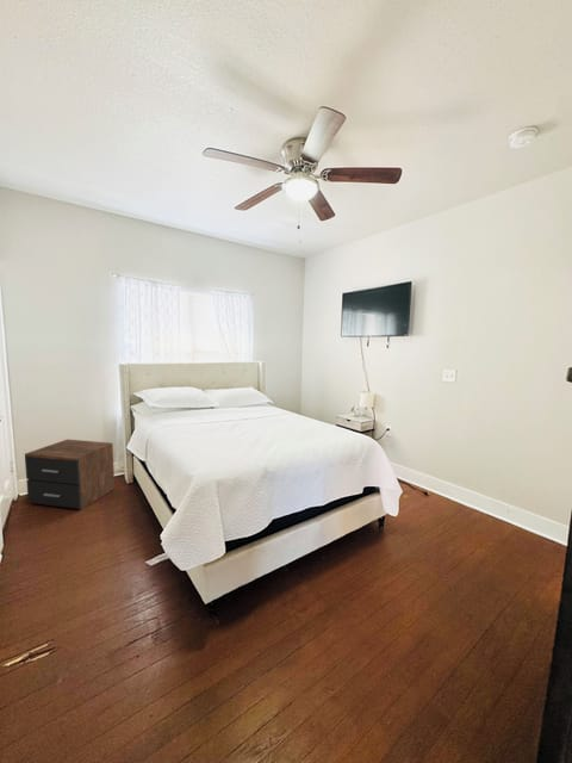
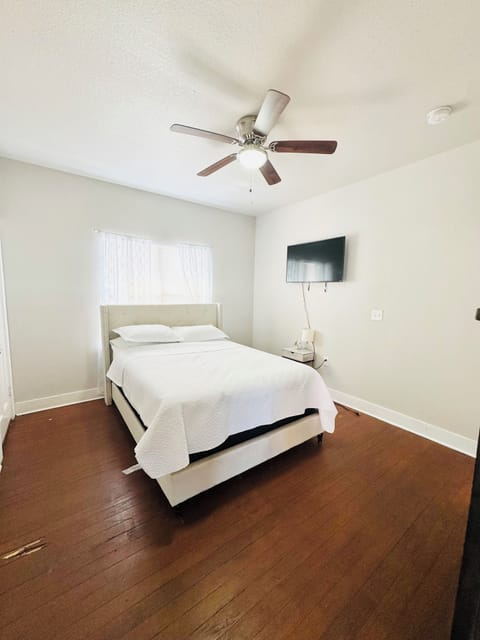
- nightstand [24,439,116,511]
